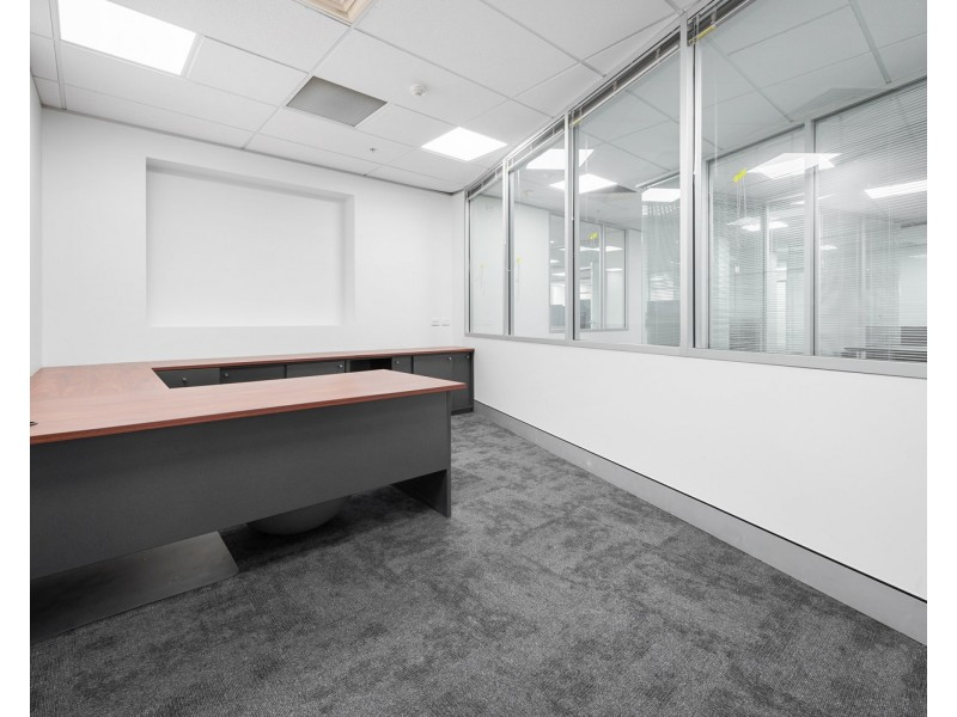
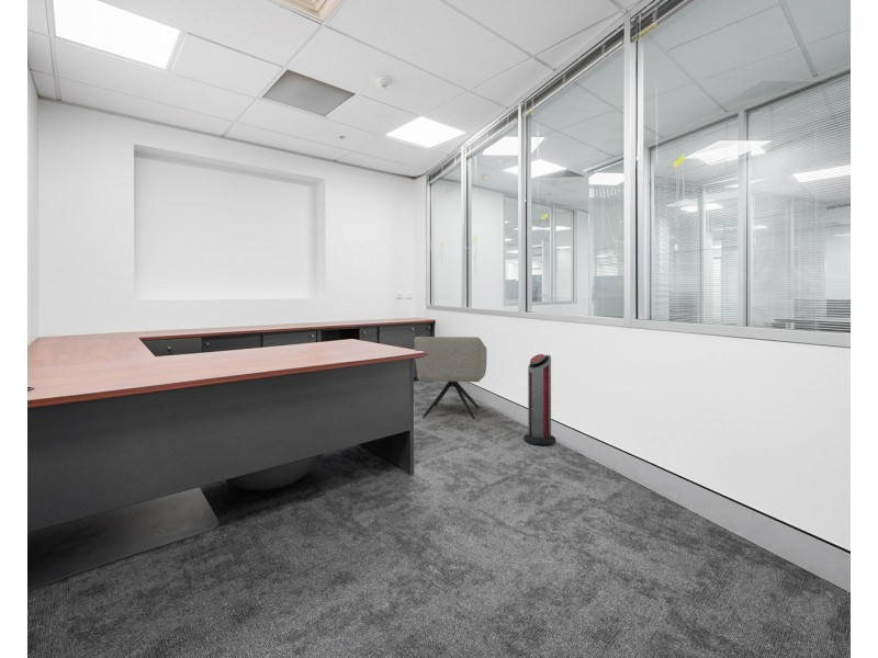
+ air purifier [522,353,556,446]
+ chair [413,336,488,420]
